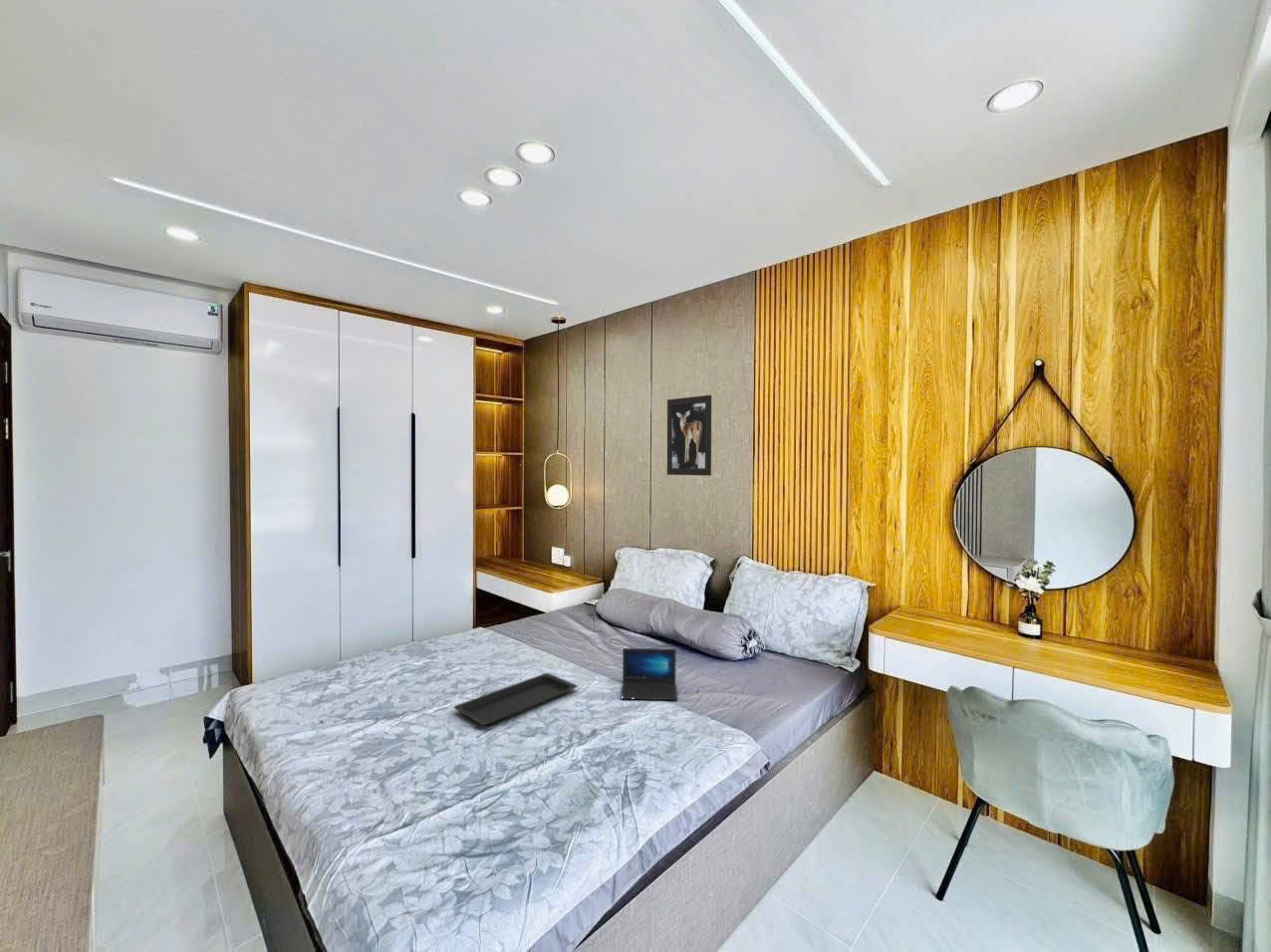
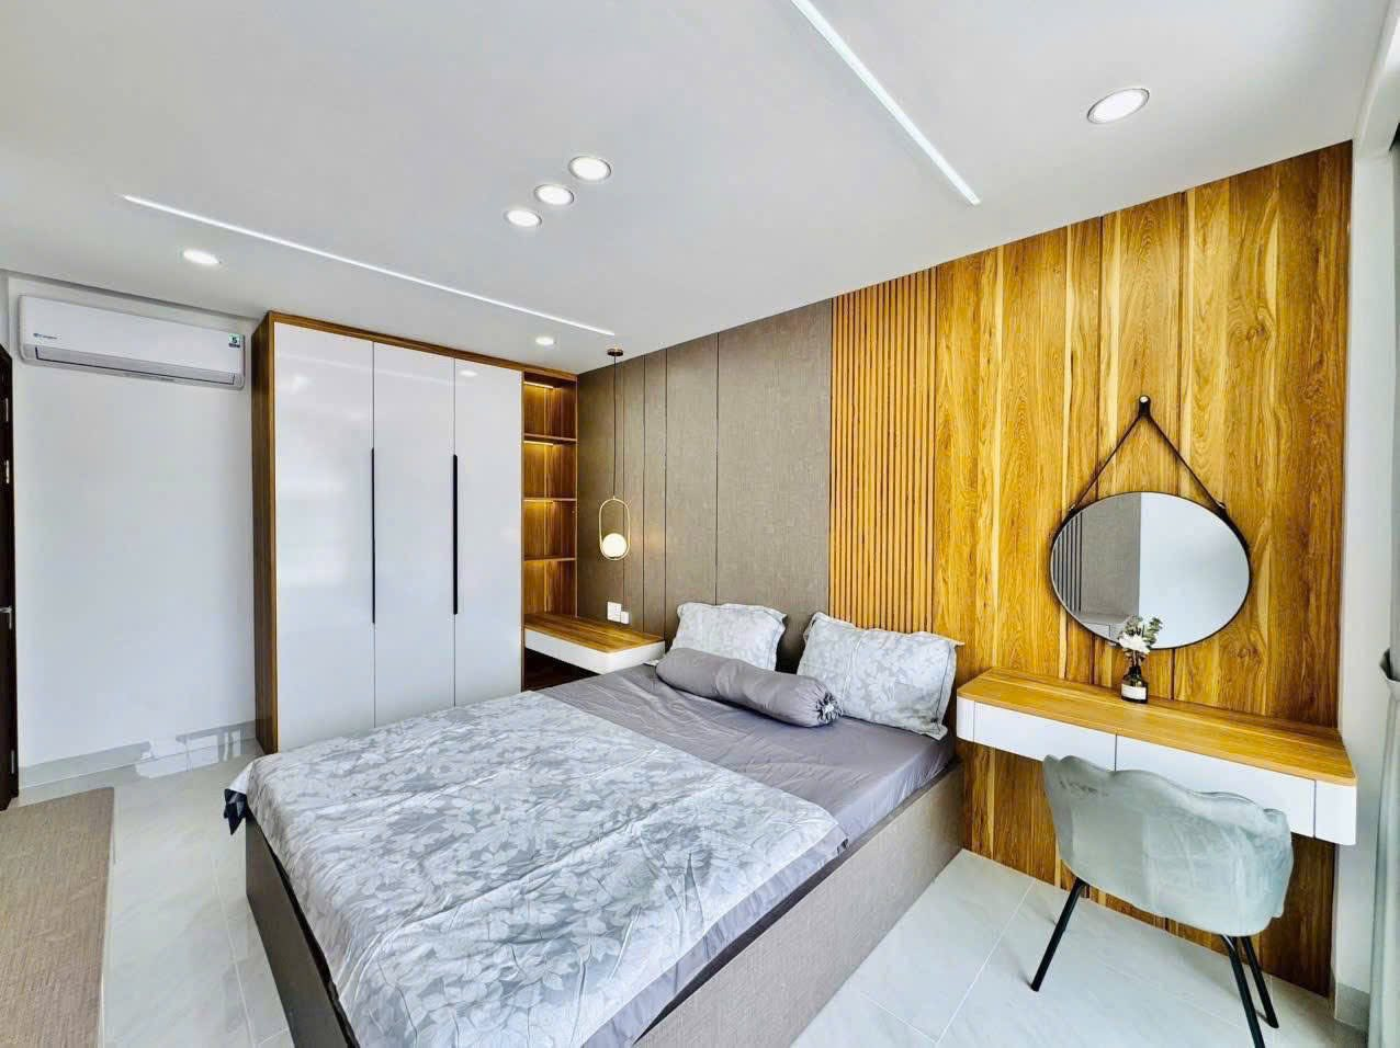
- wall art [666,394,712,477]
- laptop [620,647,678,701]
- serving tray [453,672,579,726]
